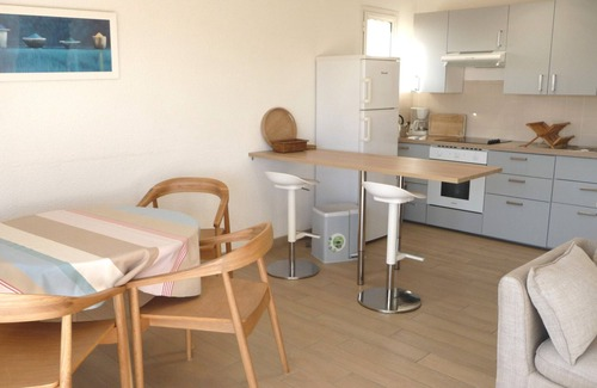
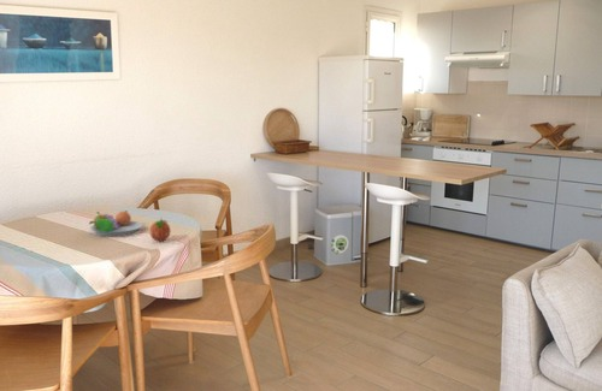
+ fruit bowl [88,209,143,237]
+ fruit [148,218,171,243]
